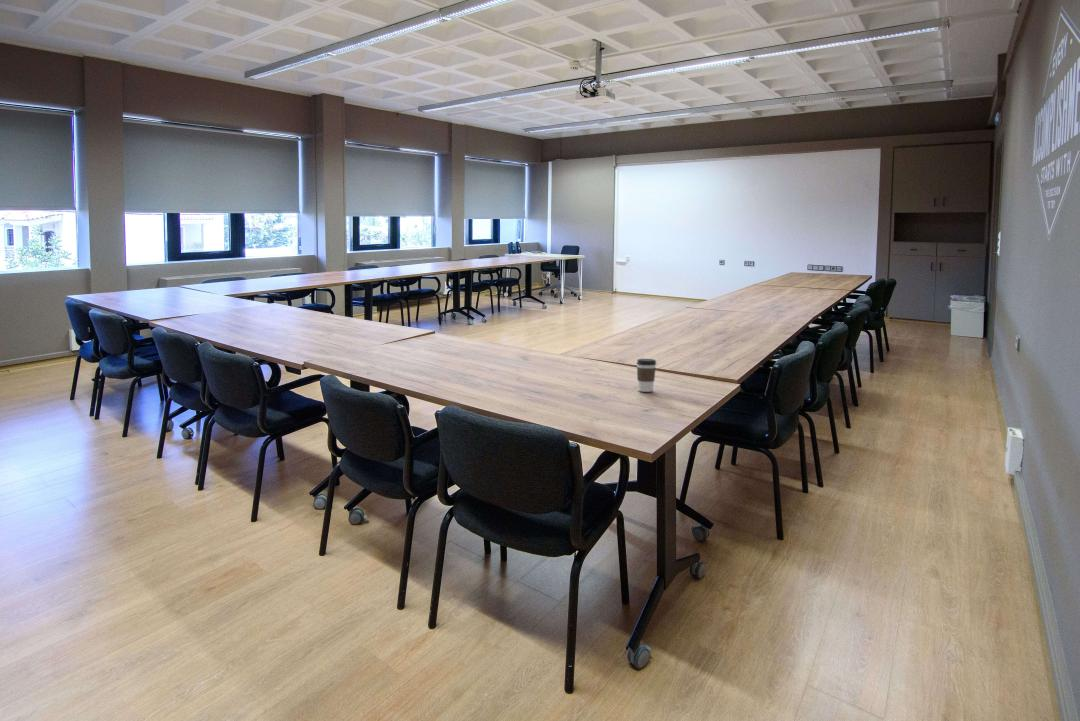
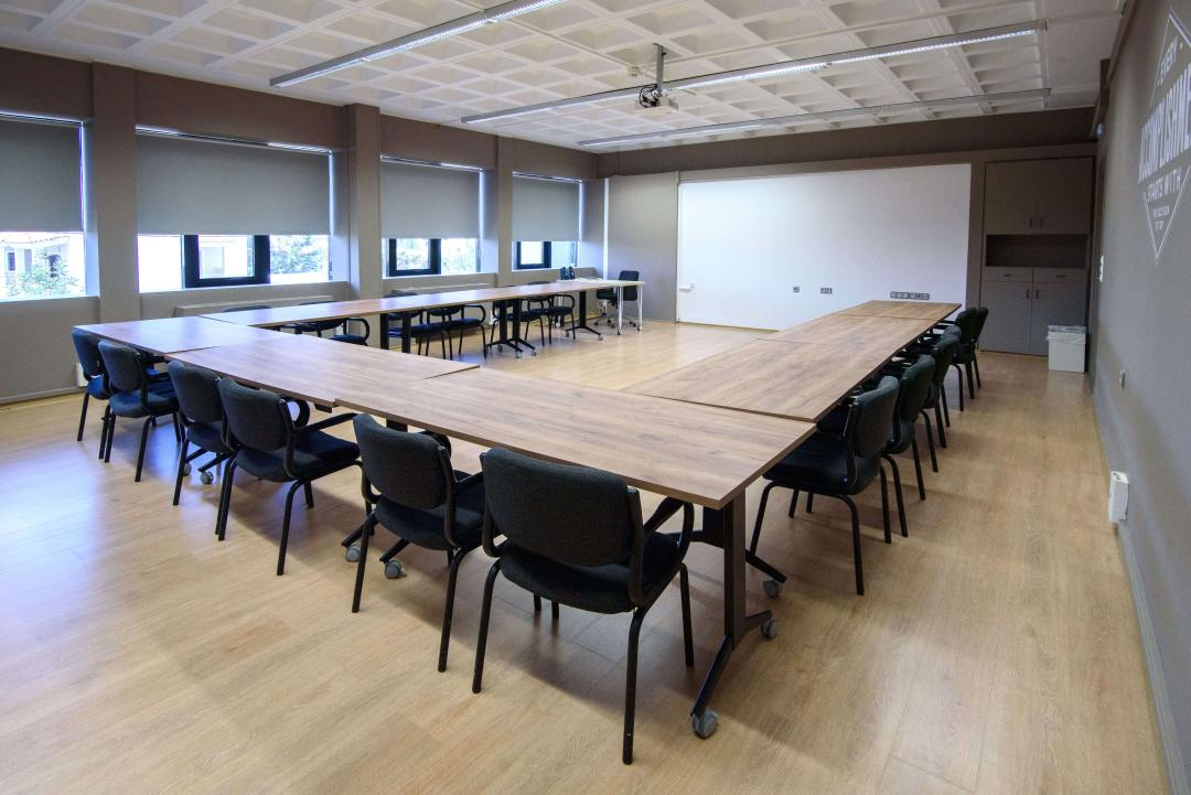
- coffee cup [635,358,657,393]
